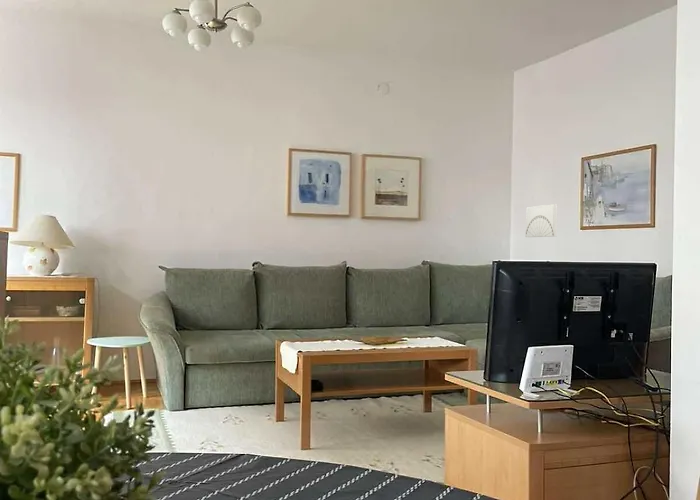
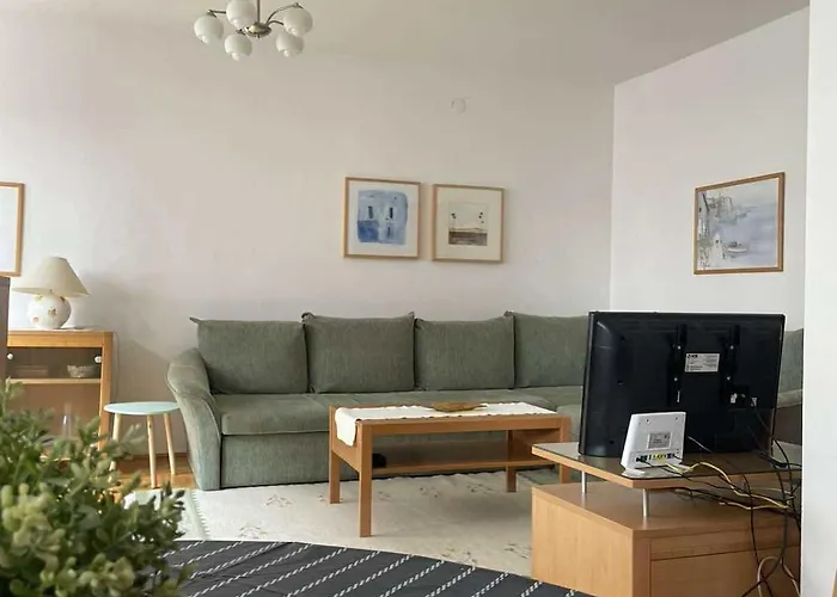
- wall art [525,203,559,238]
